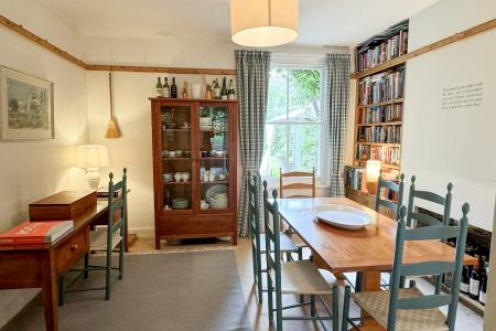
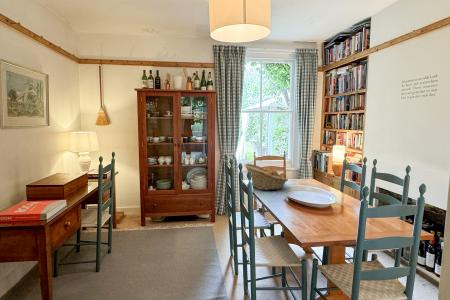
+ fruit basket [244,163,289,191]
